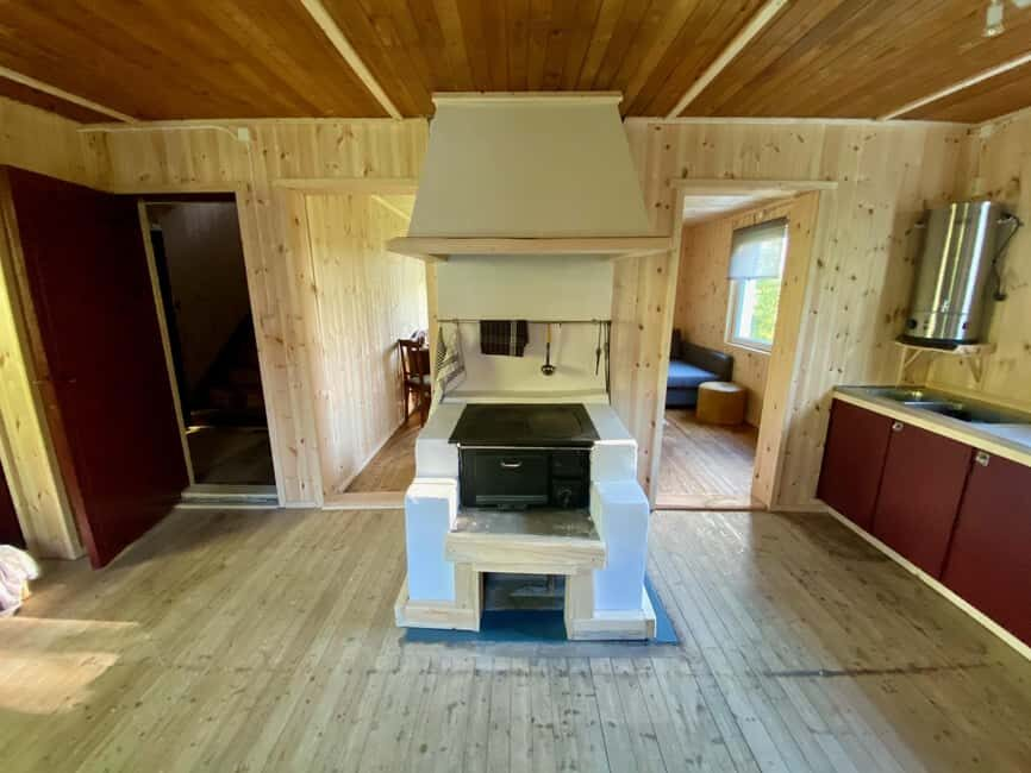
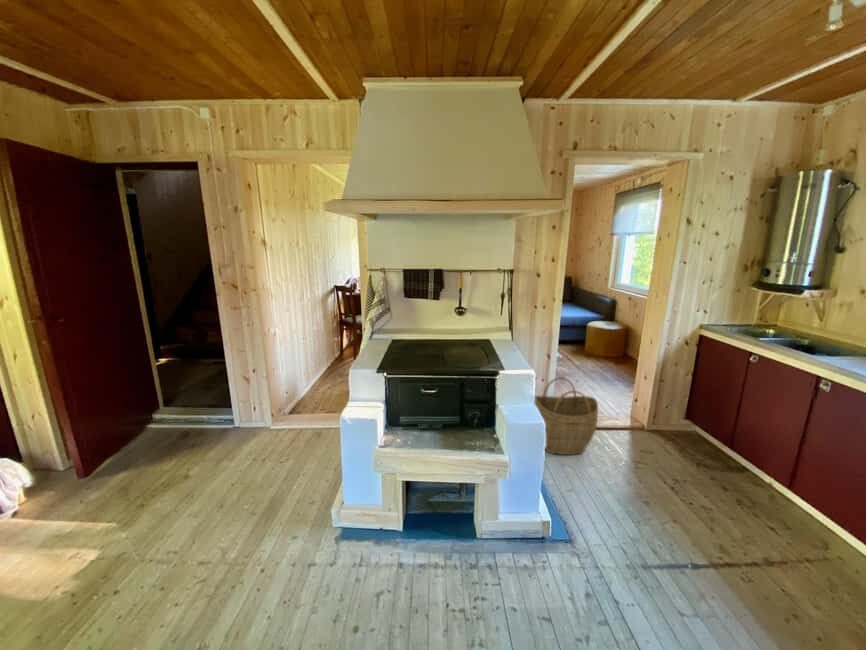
+ woven basket [534,376,599,456]
